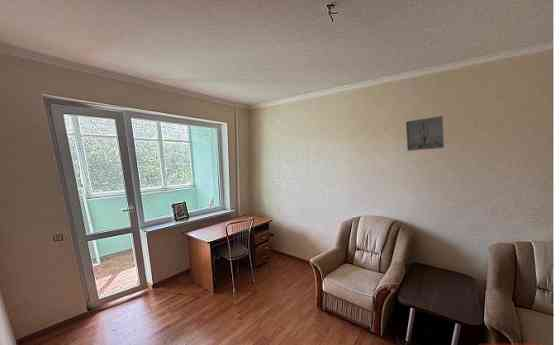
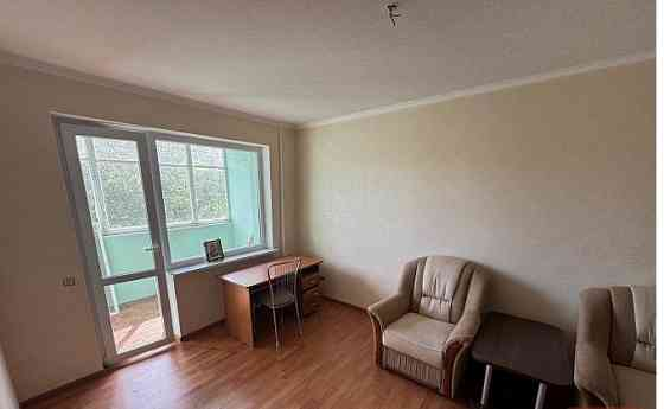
- wall art [405,115,445,152]
